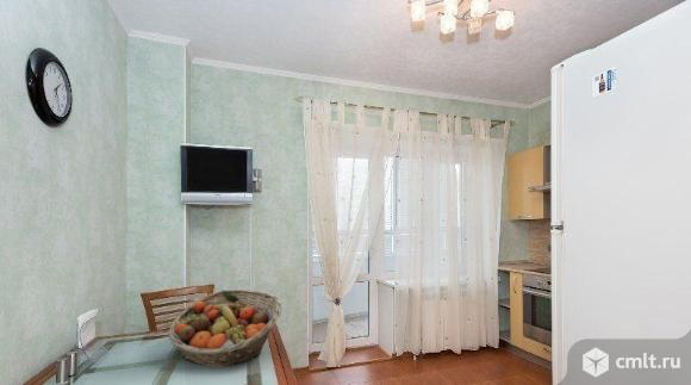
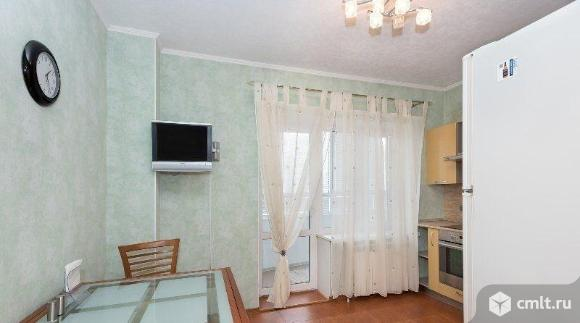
- fruit basket [168,288,282,368]
